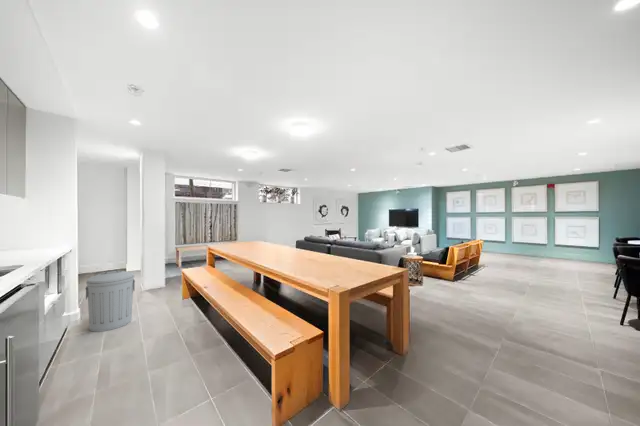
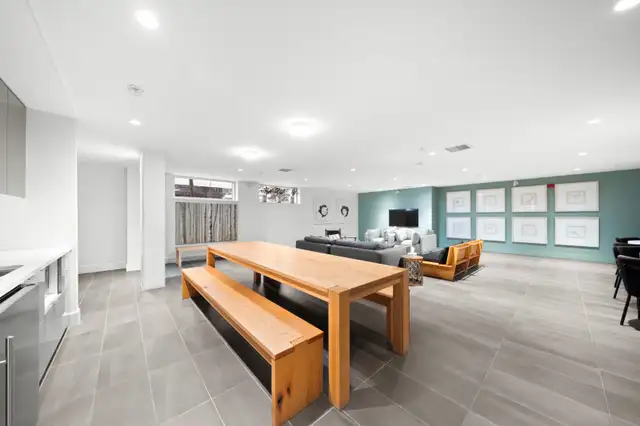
- trash can [85,269,136,333]
